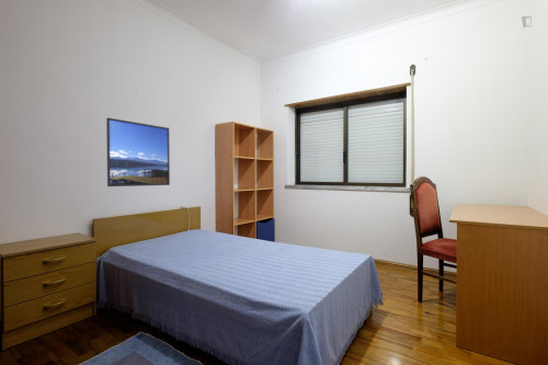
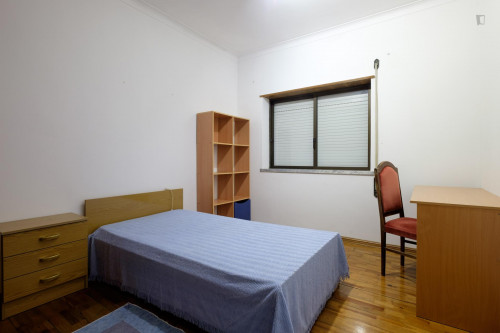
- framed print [105,117,171,187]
